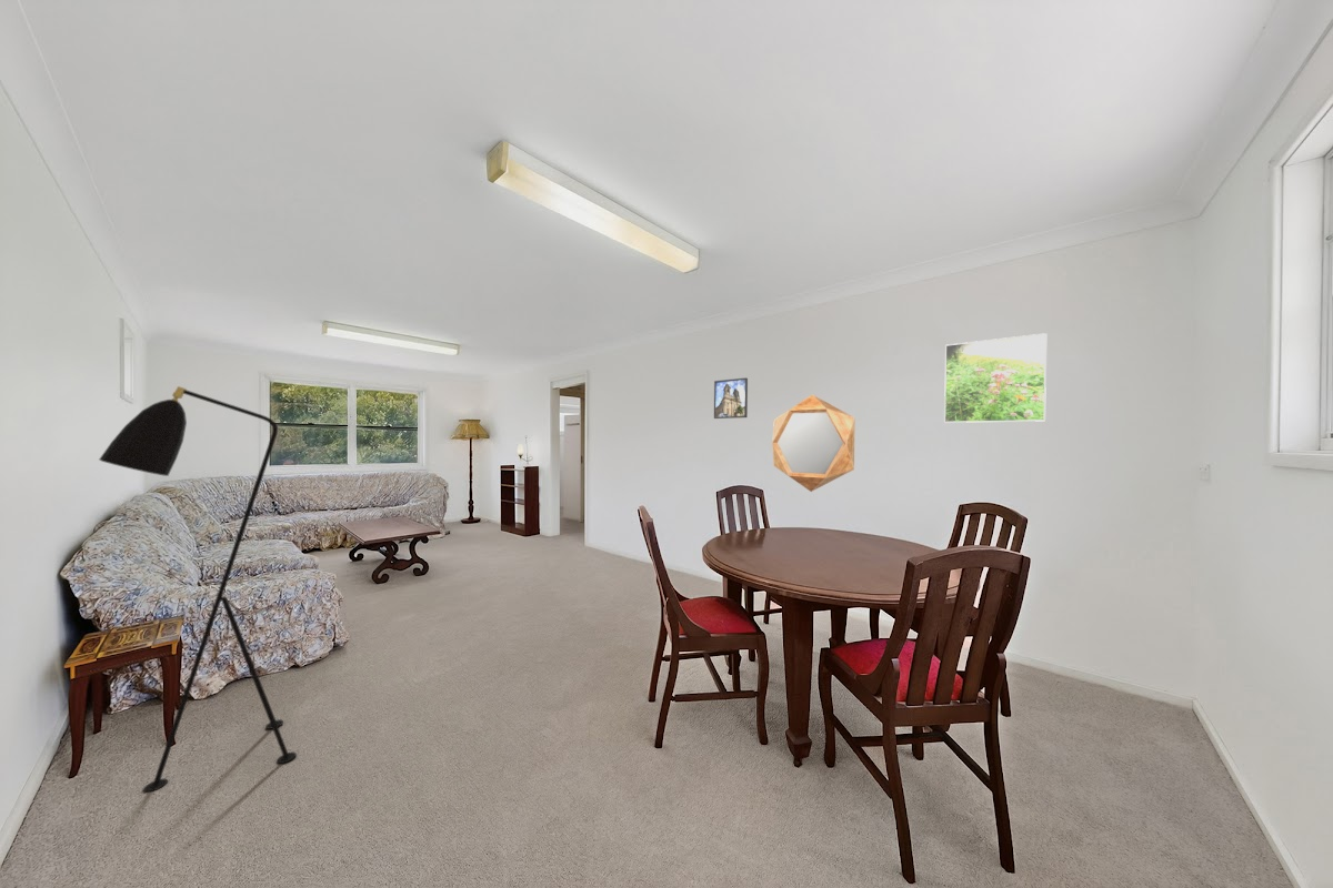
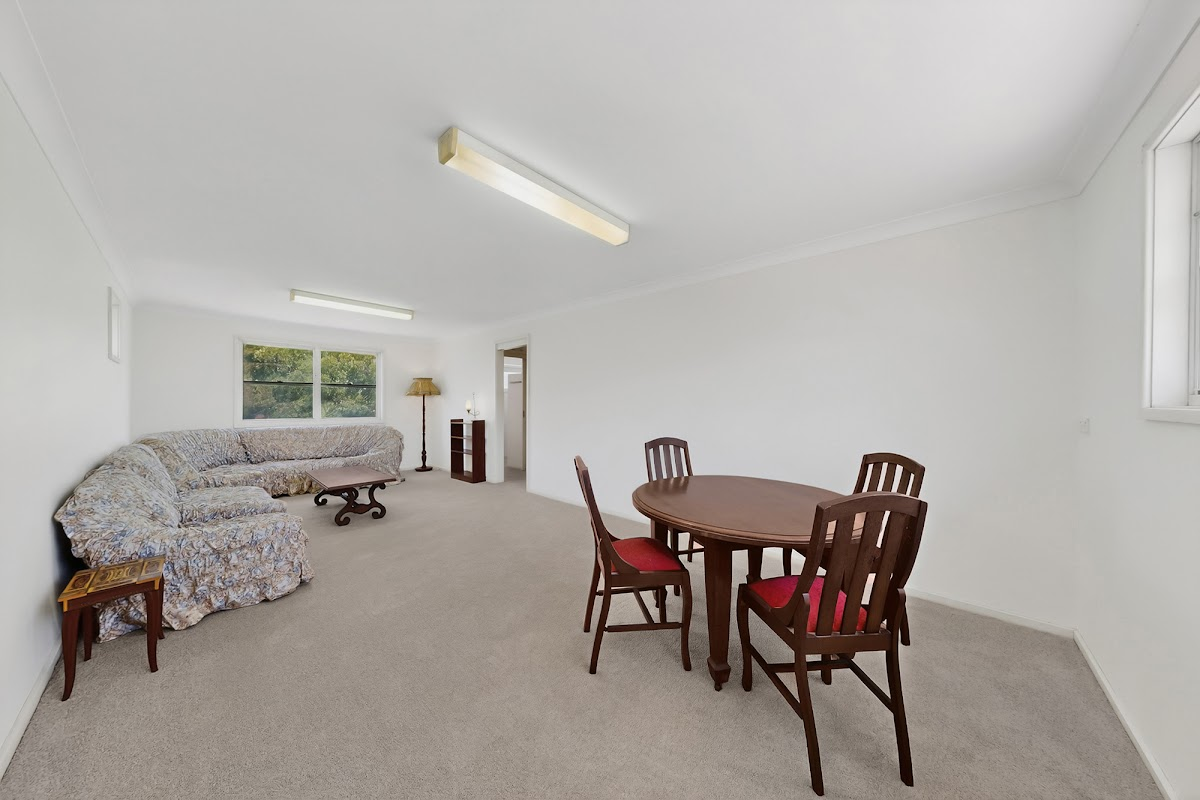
- home mirror [771,394,855,493]
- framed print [713,376,749,420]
- floor lamp [98,385,298,794]
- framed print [943,332,1048,424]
